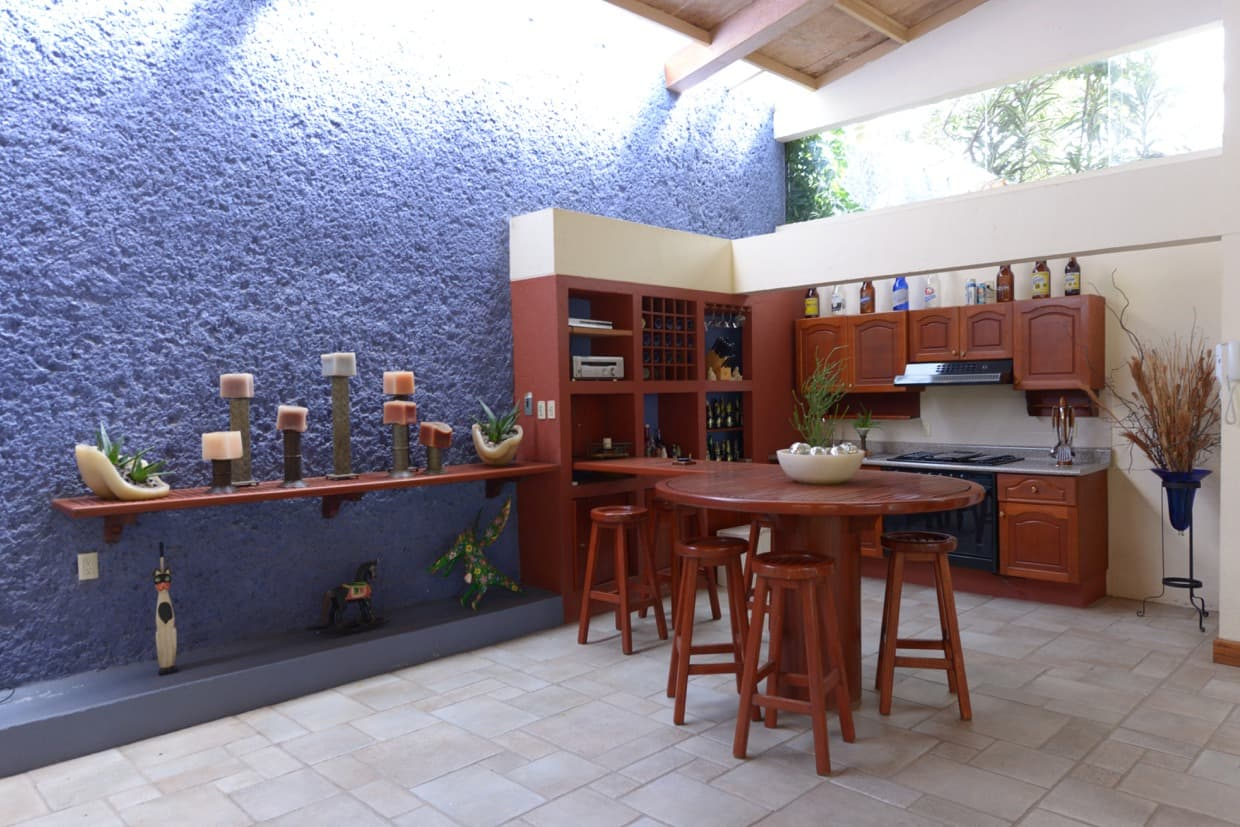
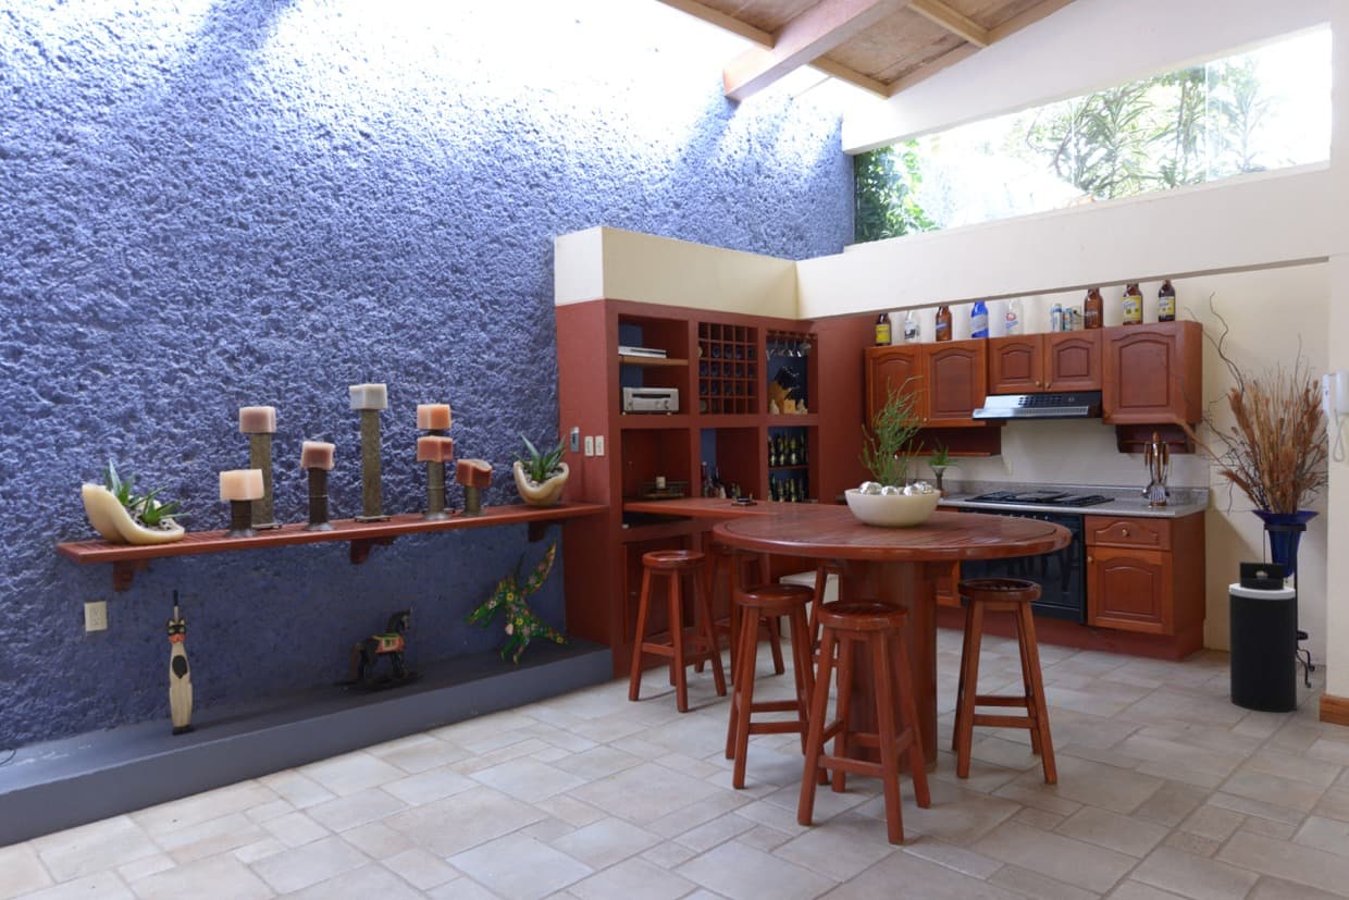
+ trash can [1228,560,1298,713]
